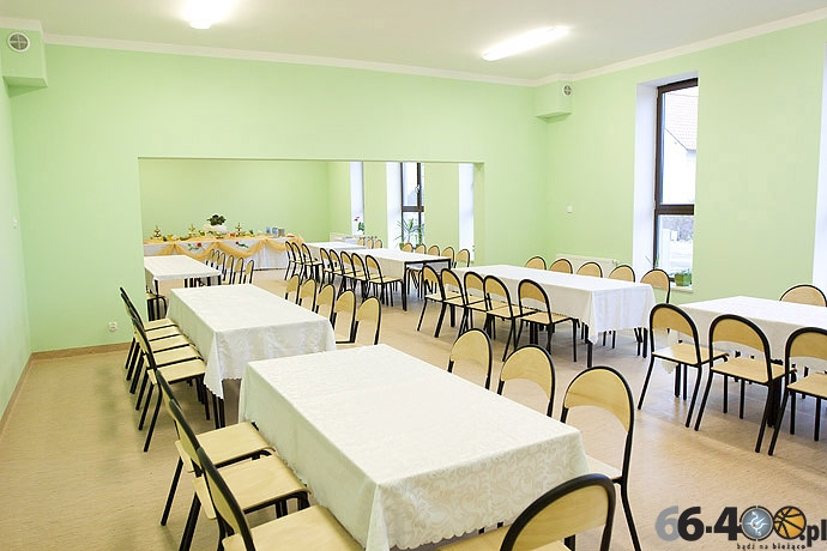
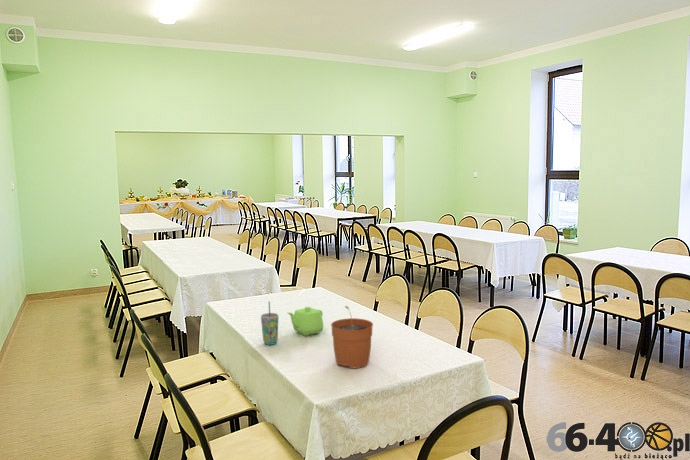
+ plant pot [330,305,374,369]
+ teapot [287,306,324,337]
+ cup [260,300,279,346]
